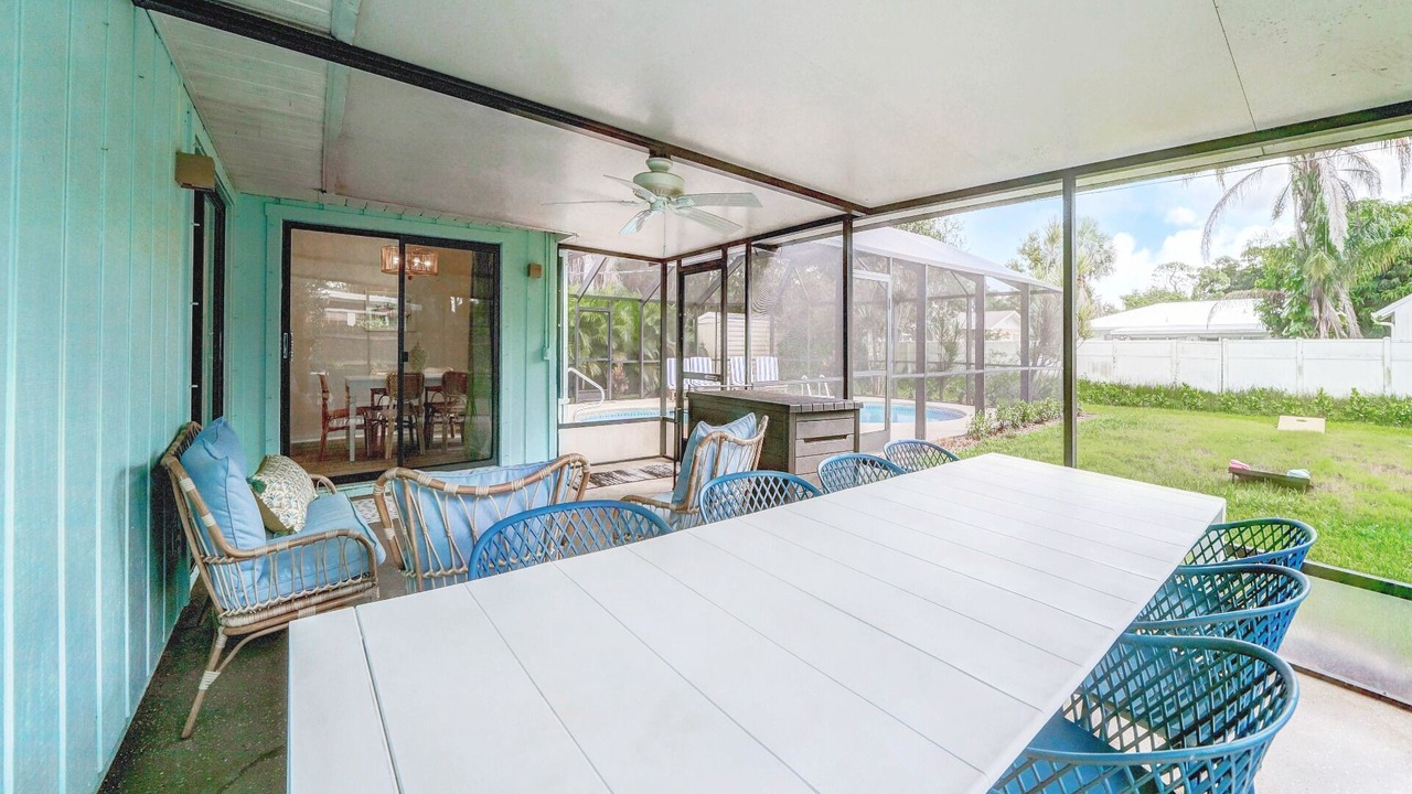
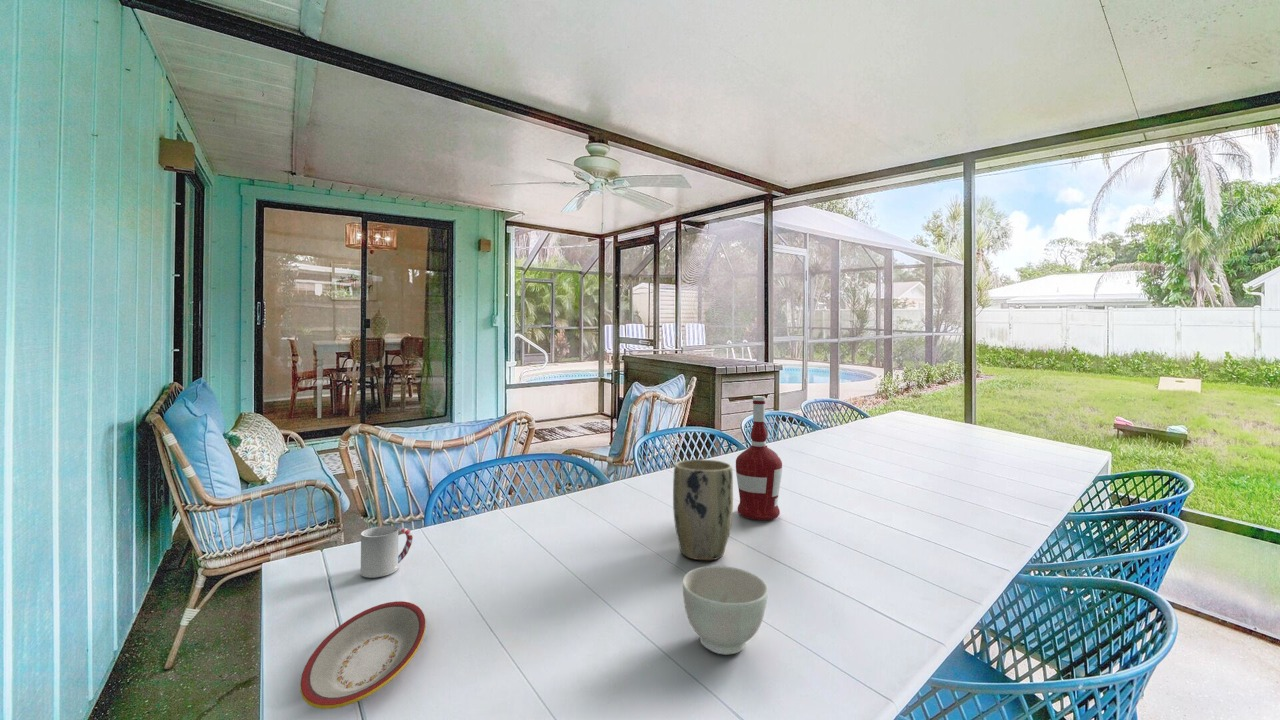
+ alcohol [735,395,783,521]
+ plate [299,600,426,710]
+ cup [360,525,414,579]
+ plant pot [672,458,734,561]
+ bowl [681,565,769,656]
